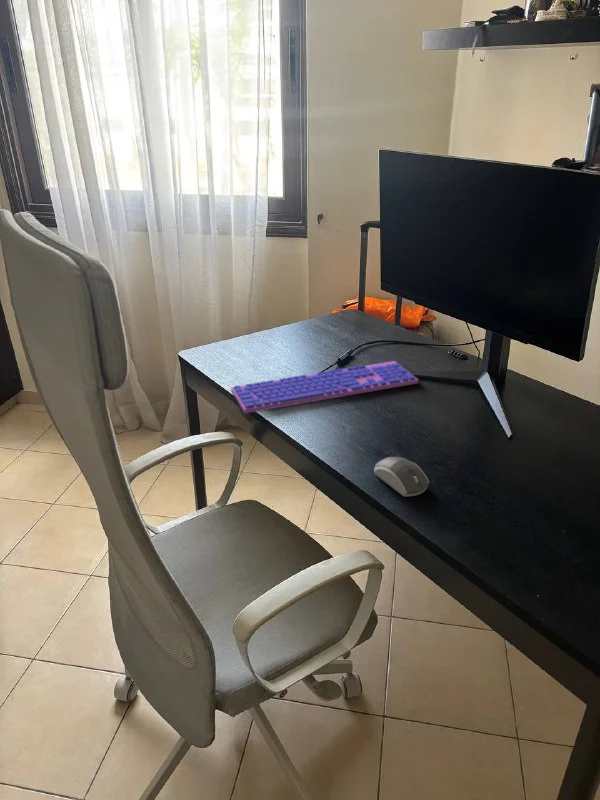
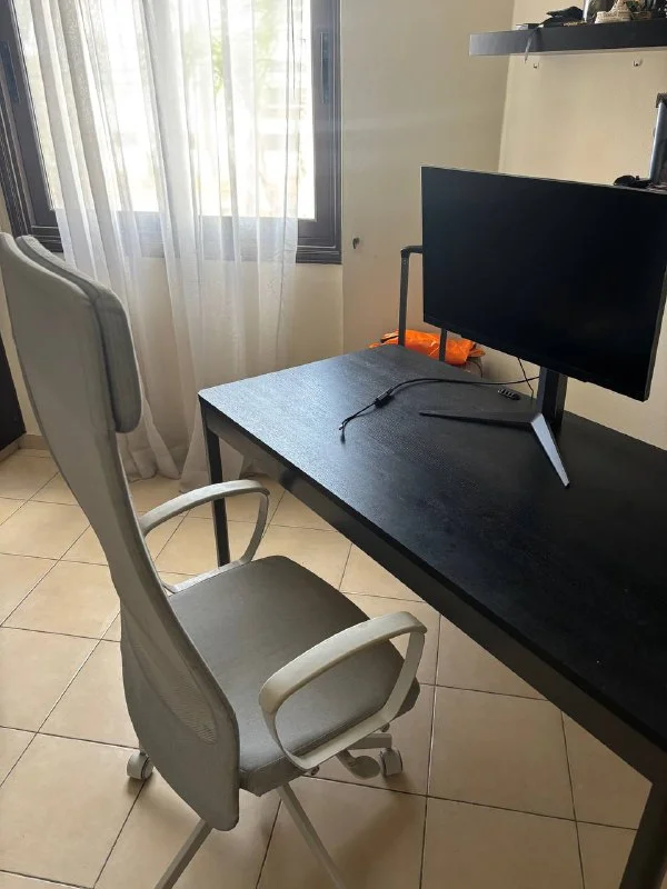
- computer mouse [373,456,430,497]
- computer keyboard [230,360,419,414]
